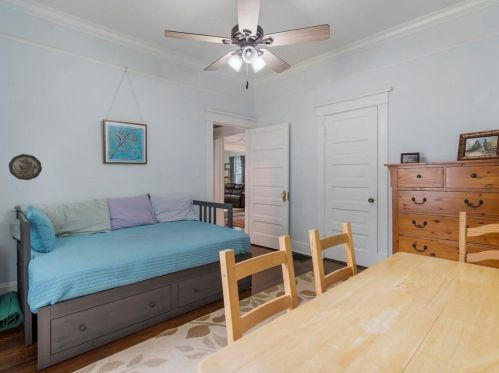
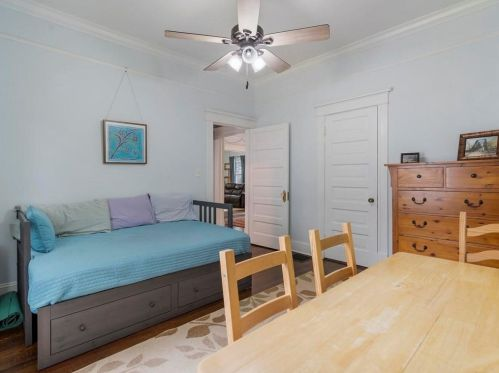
- decorative plate [8,153,43,181]
